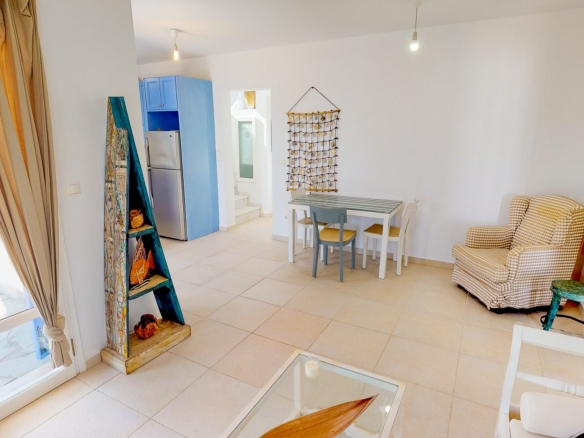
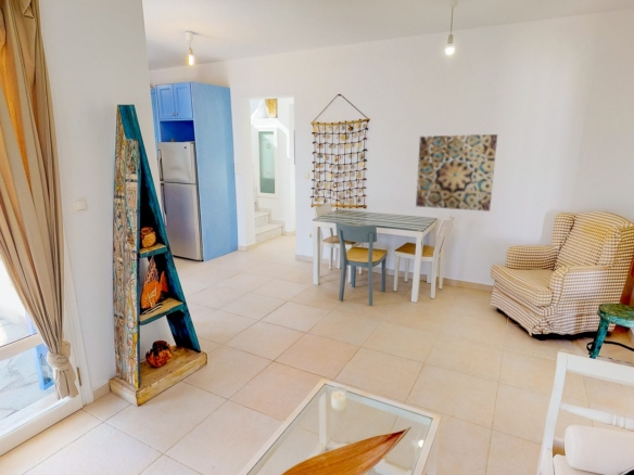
+ wall art [415,133,498,213]
